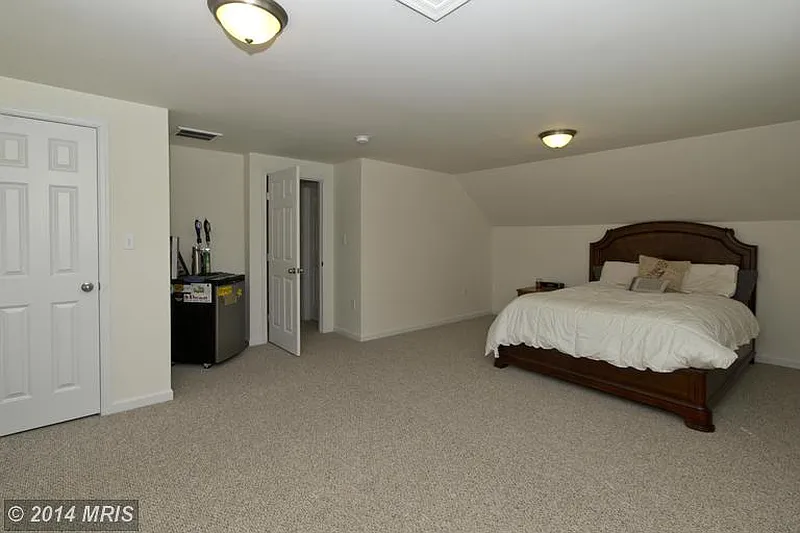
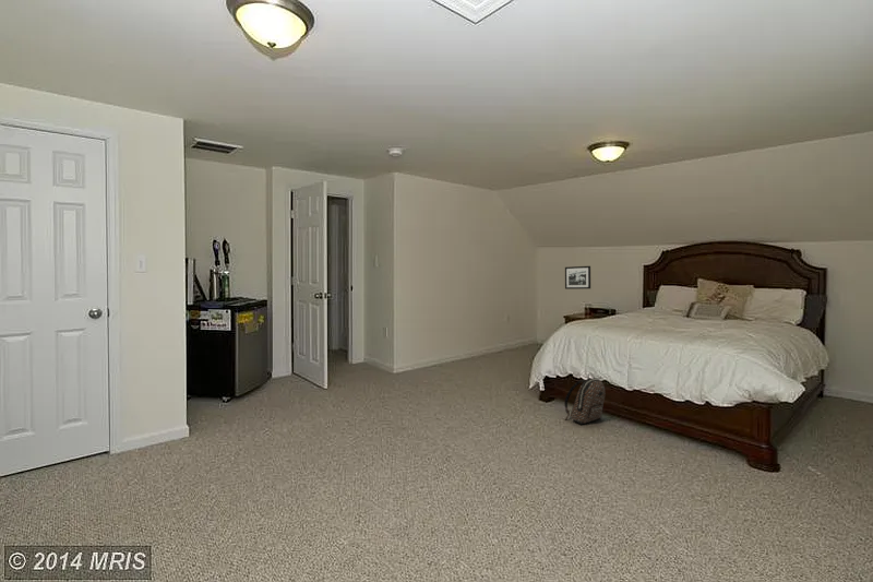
+ picture frame [564,265,591,290]
+ backpack [563,372,607,426]
